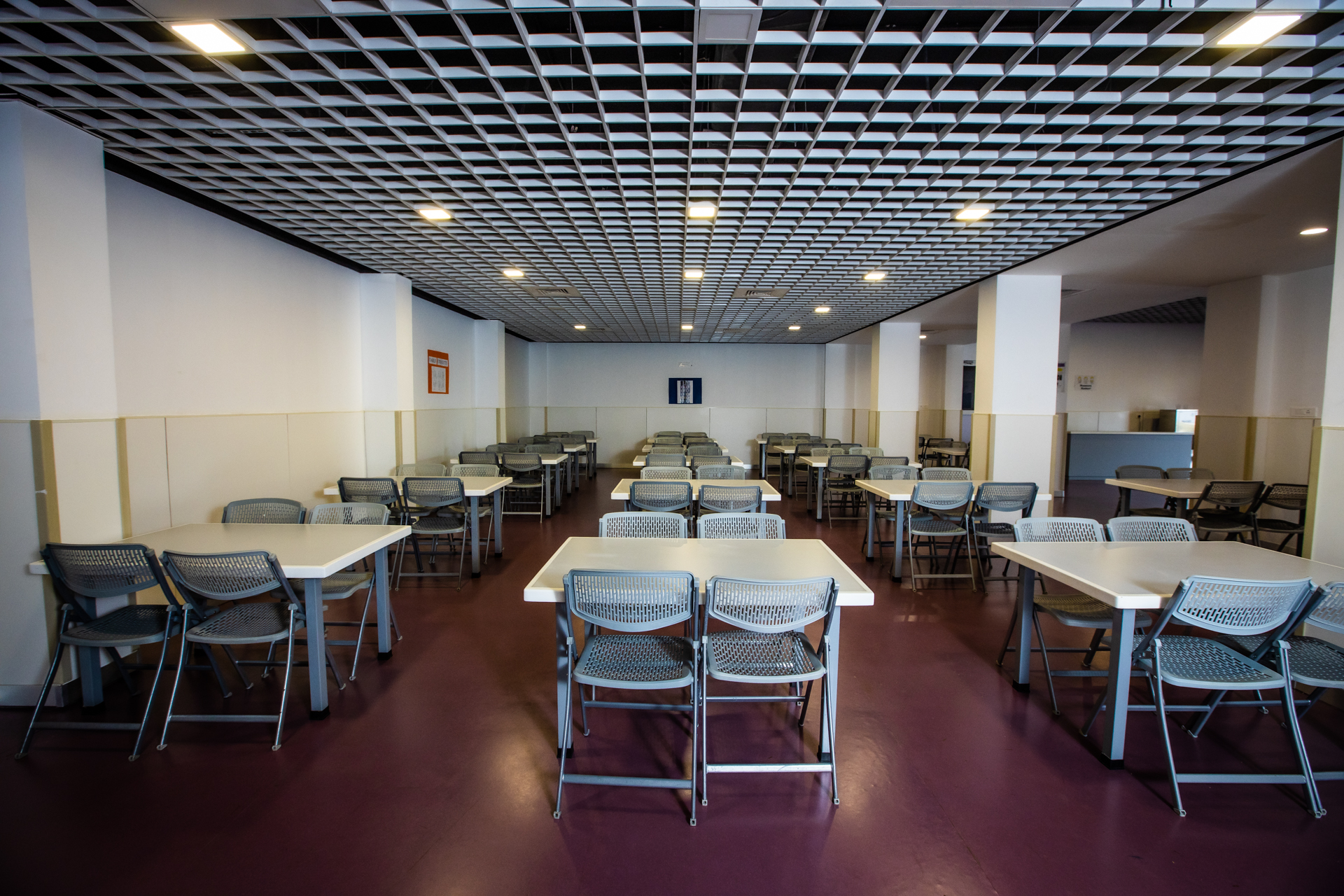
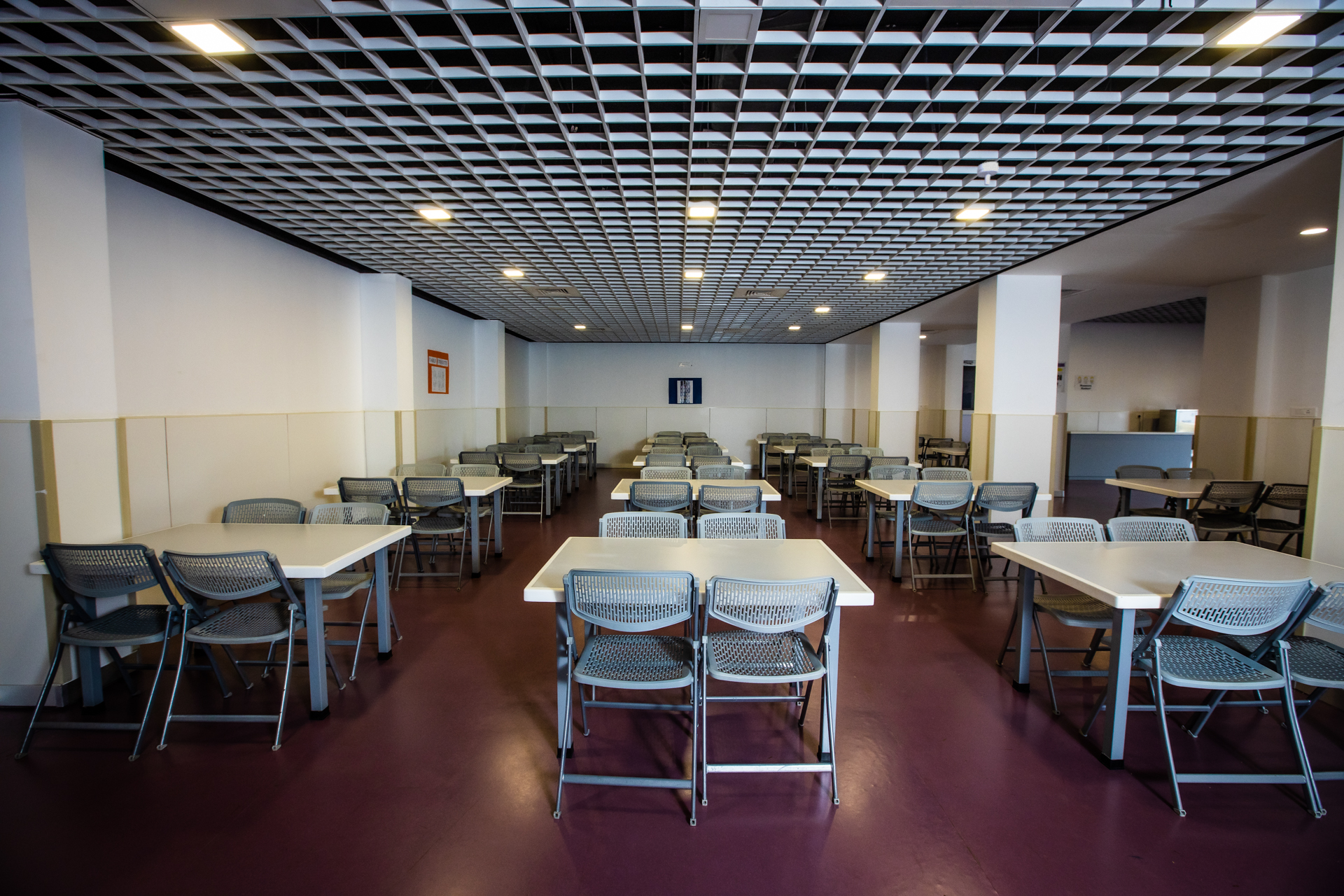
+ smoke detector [977,161,1000,186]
